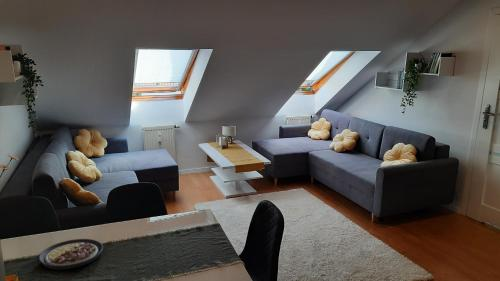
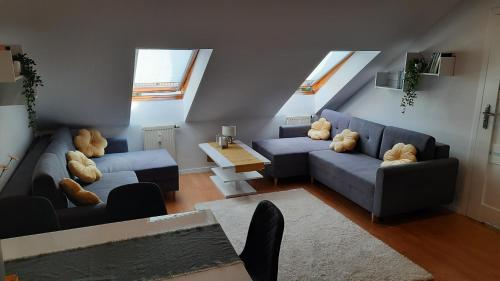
- plate [38,238,104,271]
